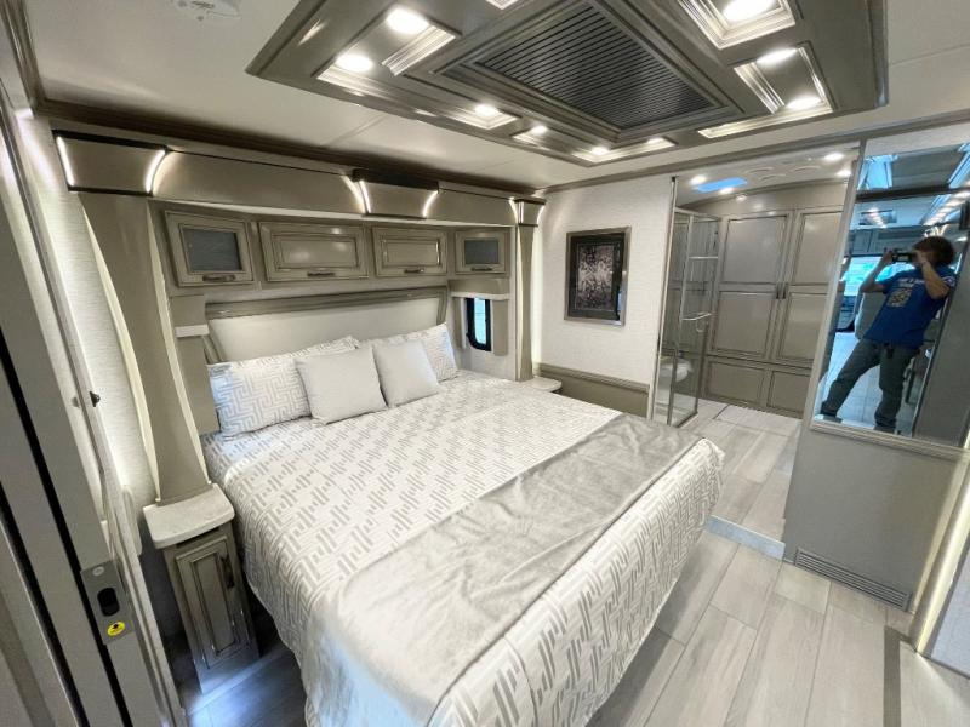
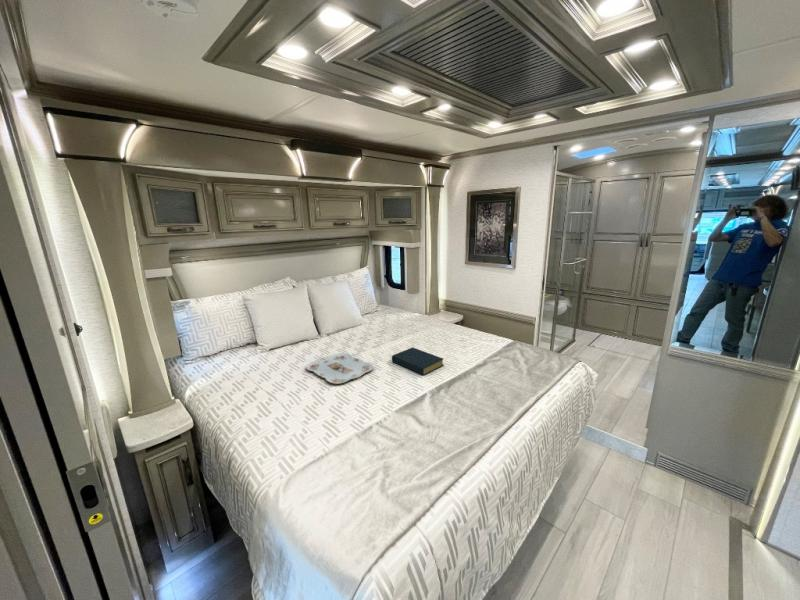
+ hardback book [391,346,444,376]
+ serving tray [305,352,374,385]
